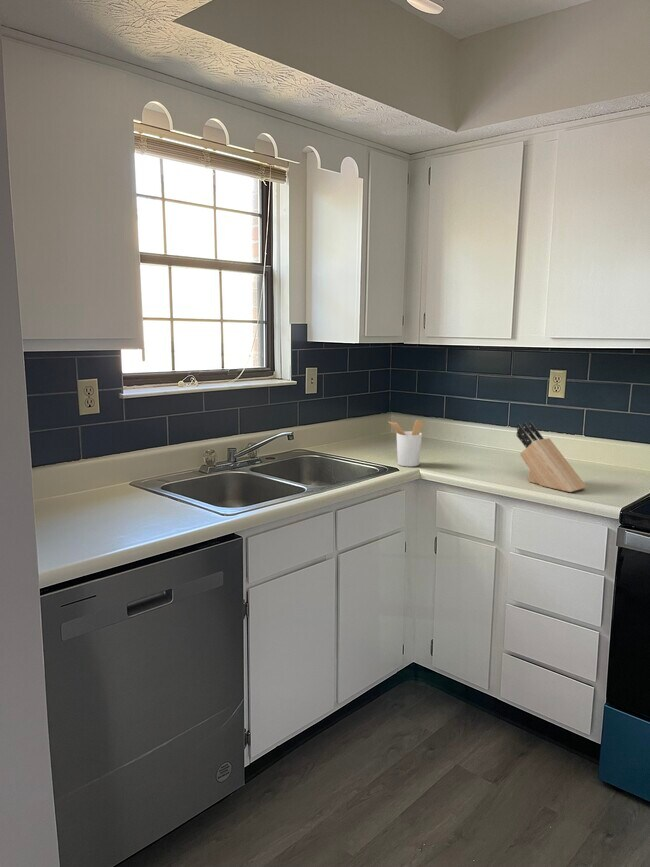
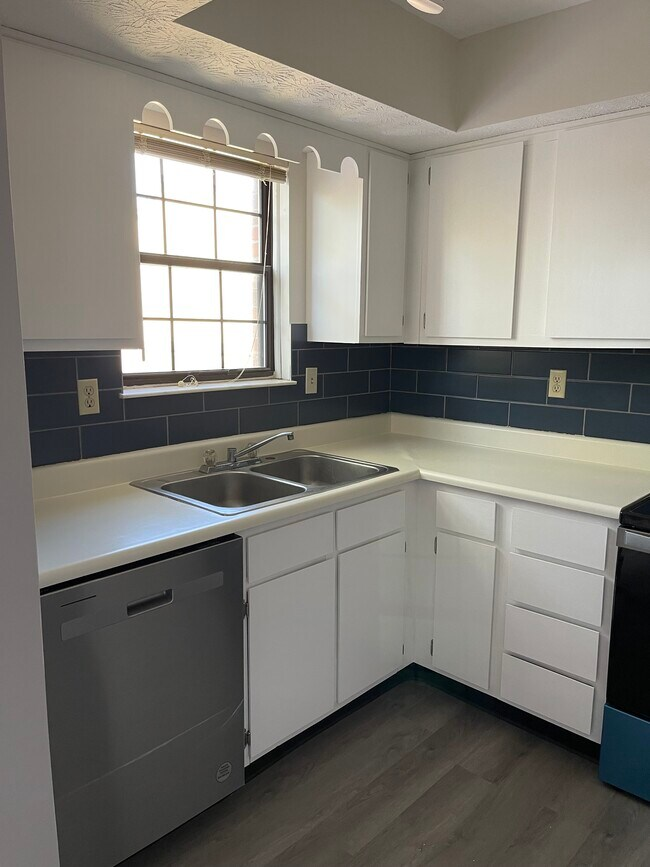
- utensil holder [387,419,424,467]
- knife block [515,421,588,493]
